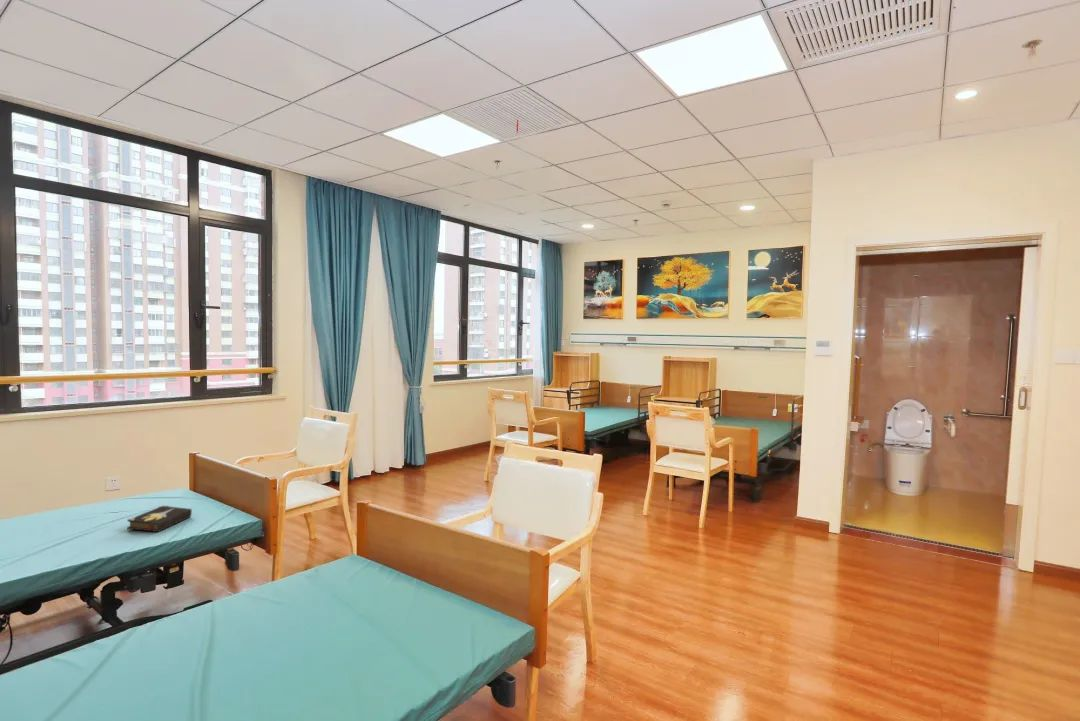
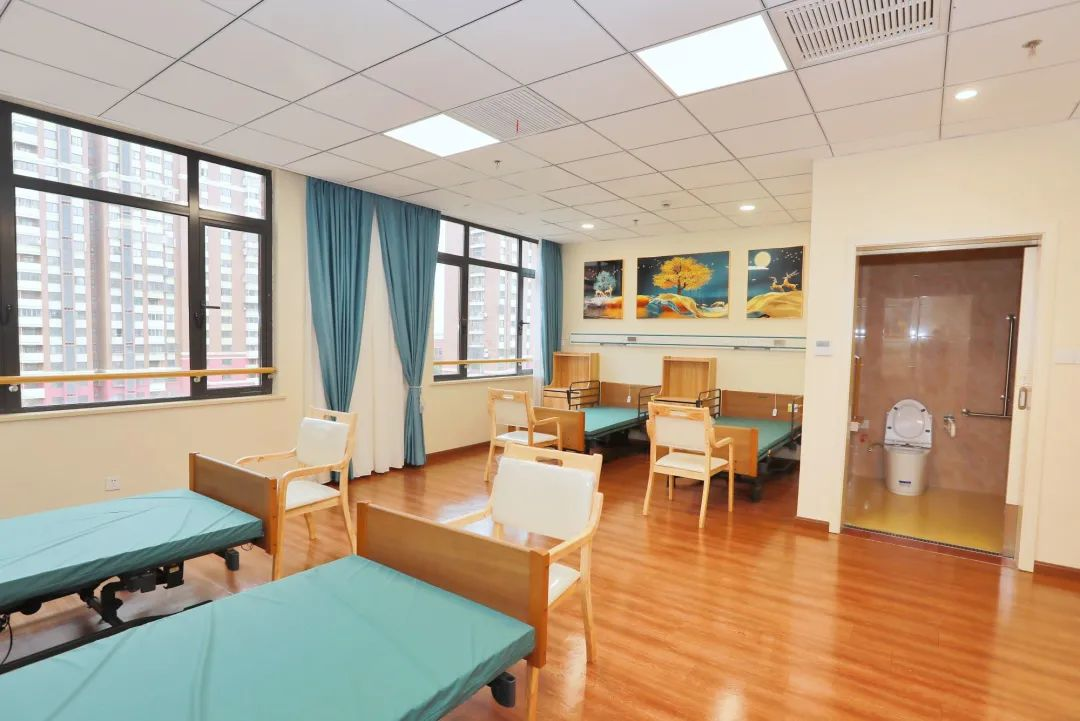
- hardback book [126,504,193,533]
